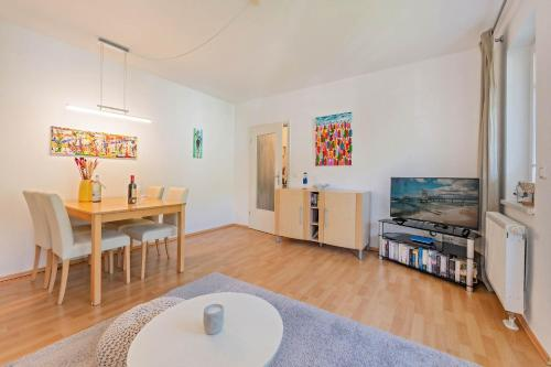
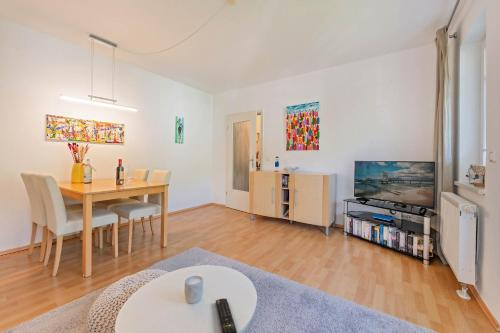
+ remote control [215,298,238,333]
